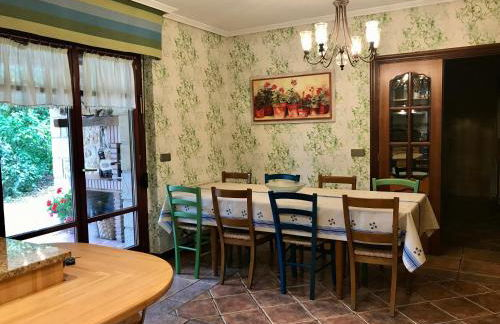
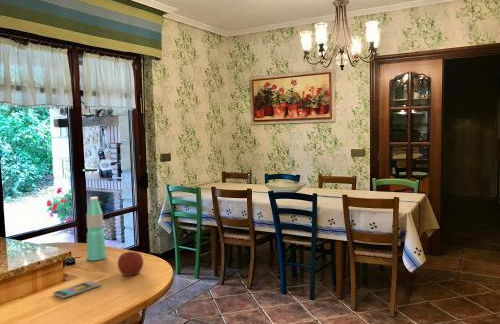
+ smartphone [52,280,102,299]
+ fruit [117,249,144,277]
+ water bottle [85,196,107,262]
